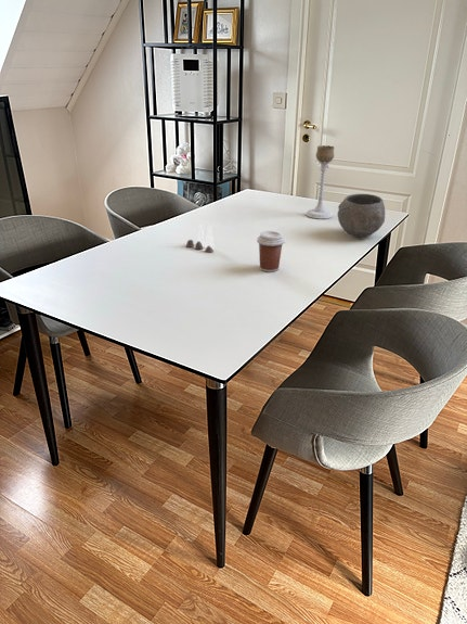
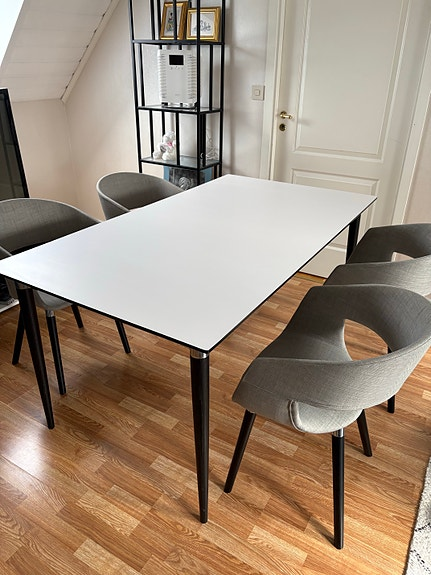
- coffee cup [256,230,285,273]
- salt and pepper shaker set [185,224,216,254]
- bowl [336,193,386,238]
- candle holder [304,144,335,220]
